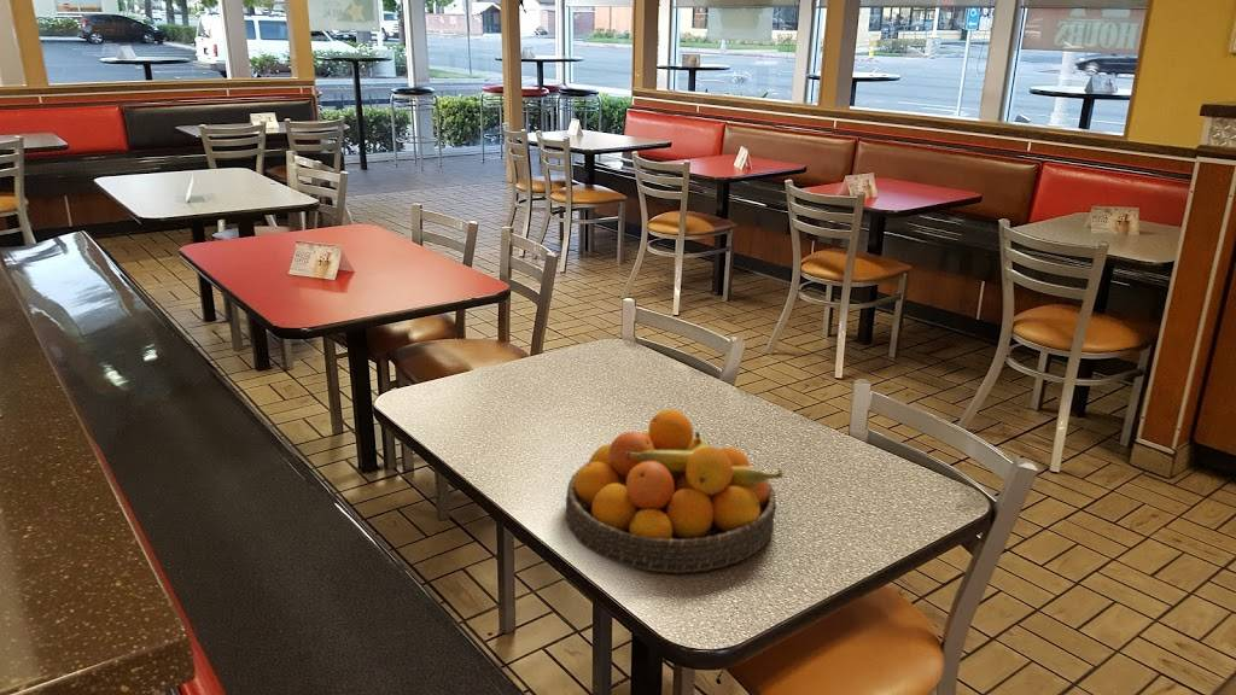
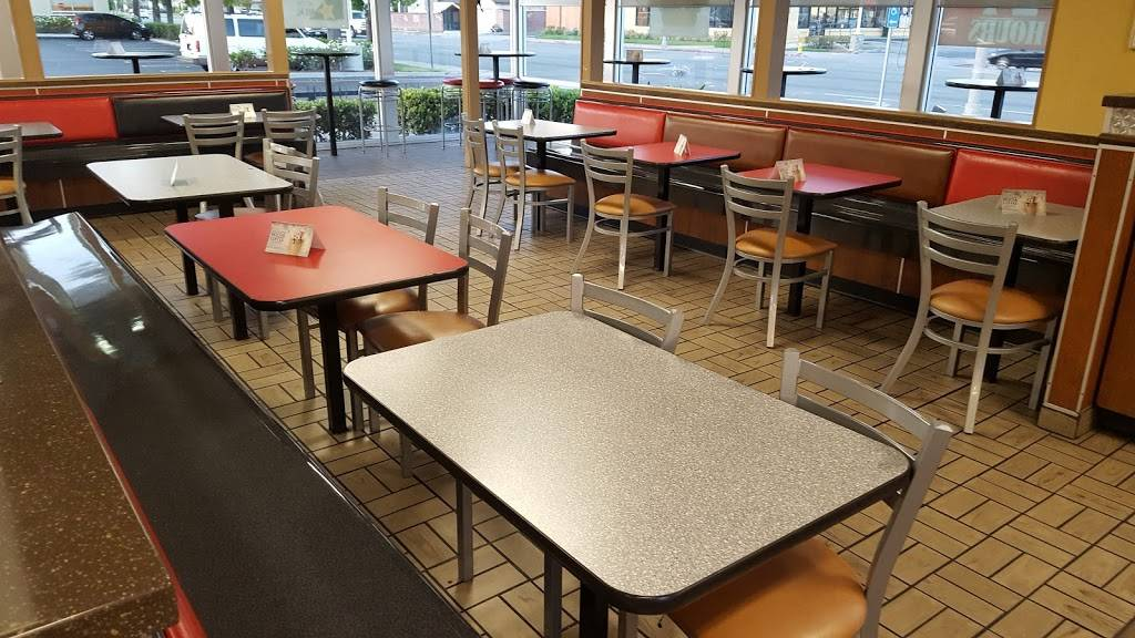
- fruit bowl [565,408,785,574]
